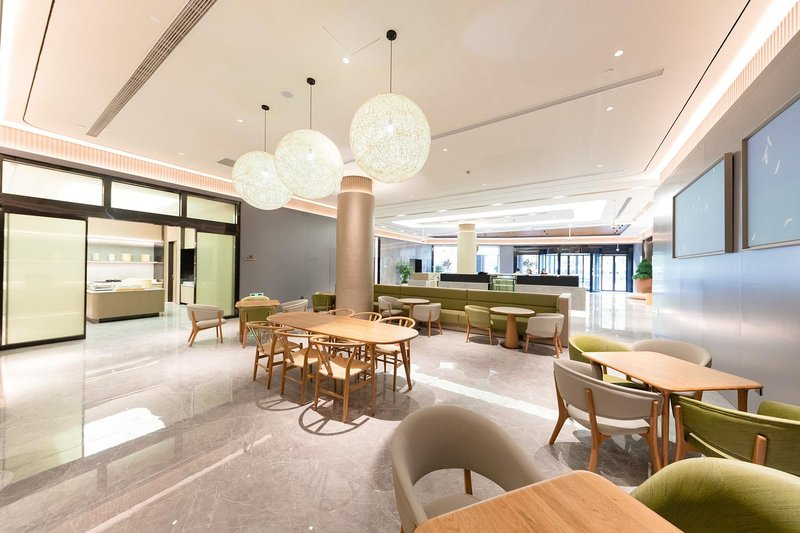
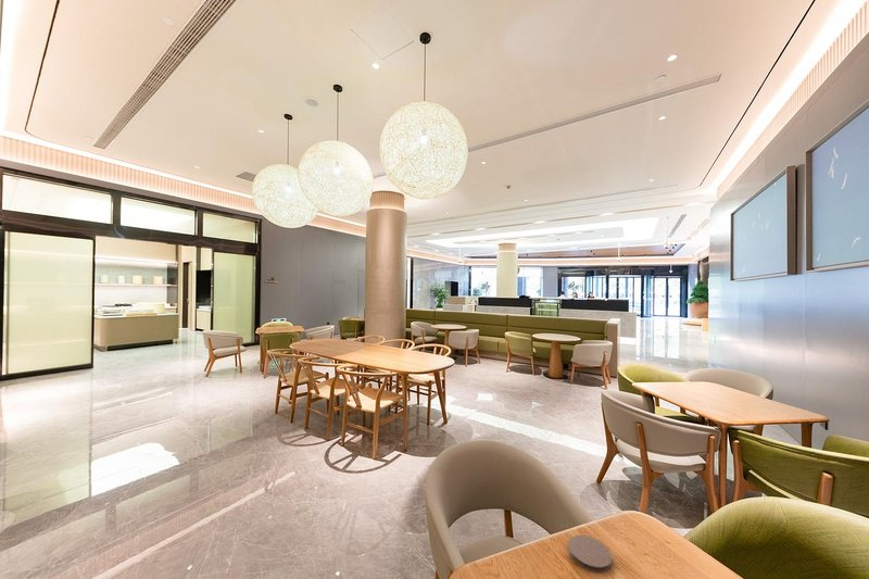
+ coaster [567,534,613,574]
